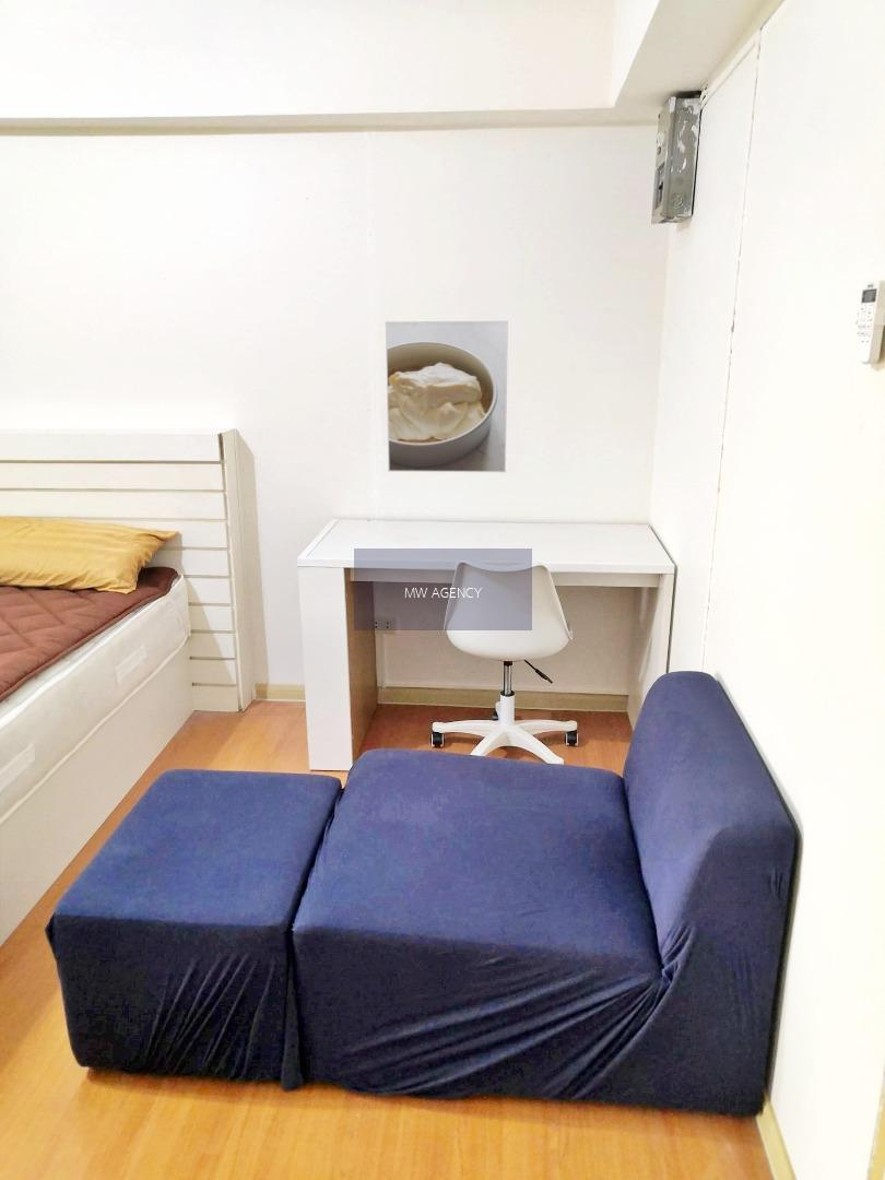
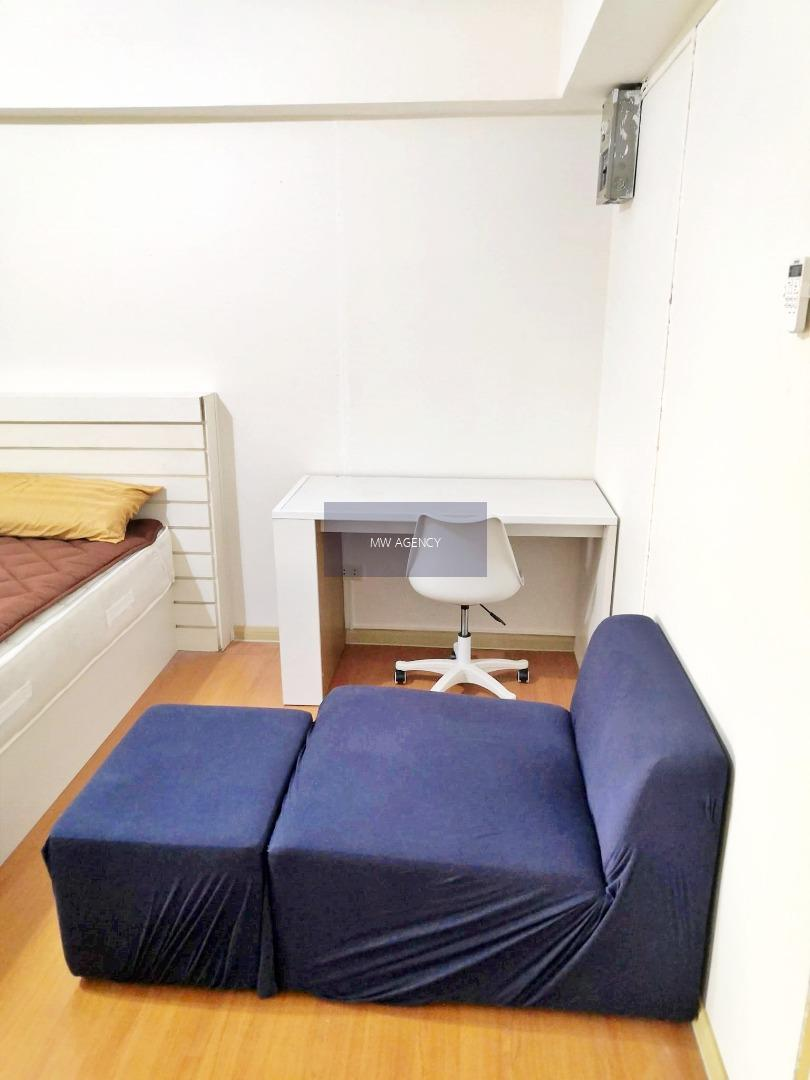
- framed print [385,320,509,473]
